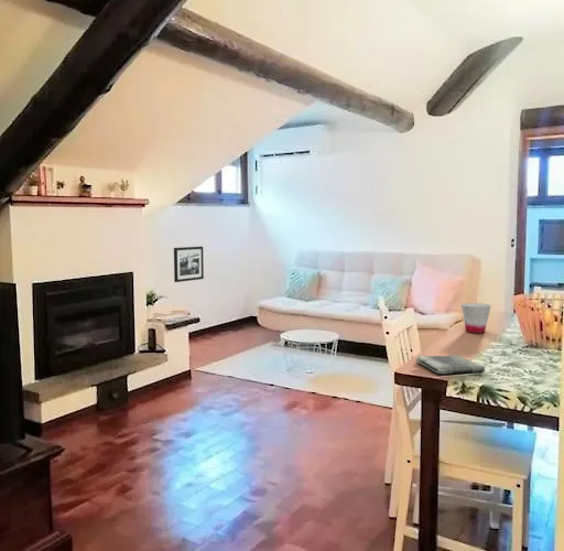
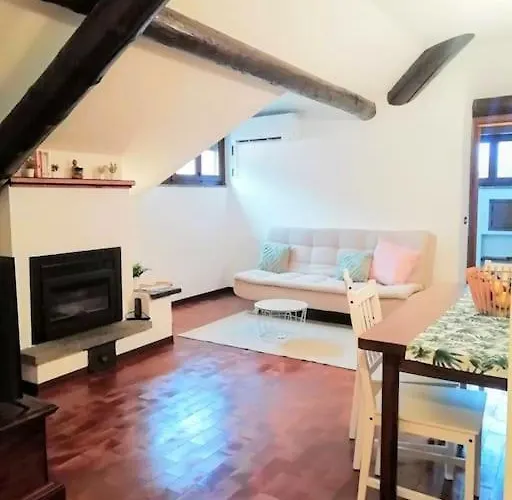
- picture frame [173,246,205,283]
- cup [460,302,492,335]
- dish towel [415,354,486,375]
